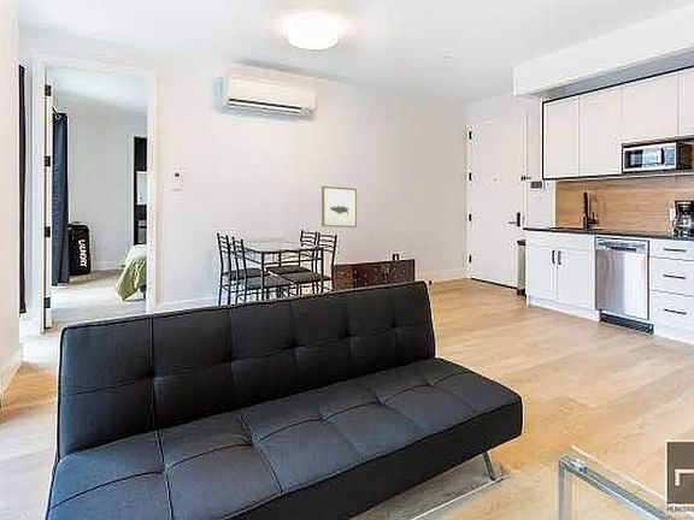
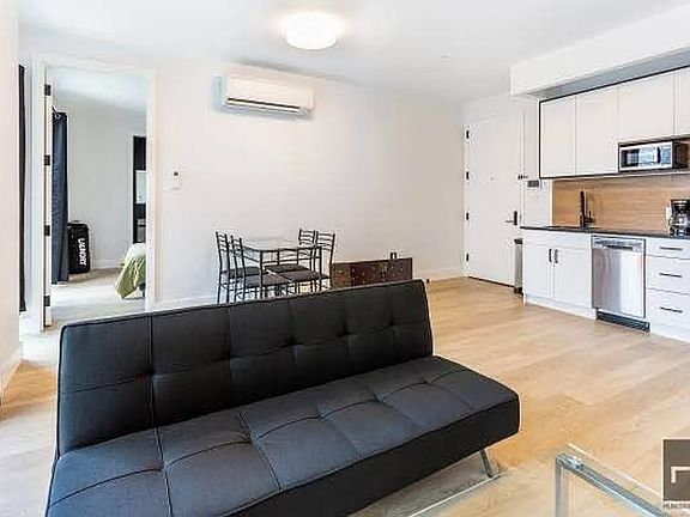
- wall art [320,185,358,229]
